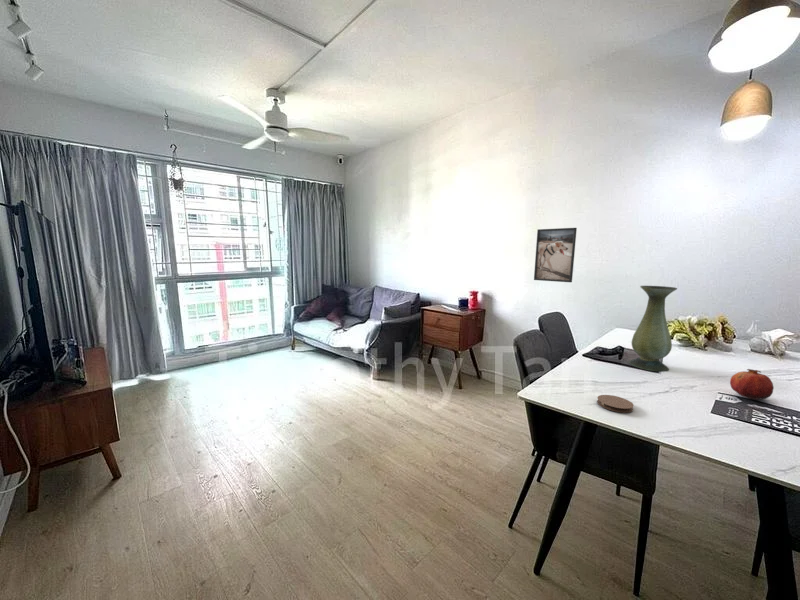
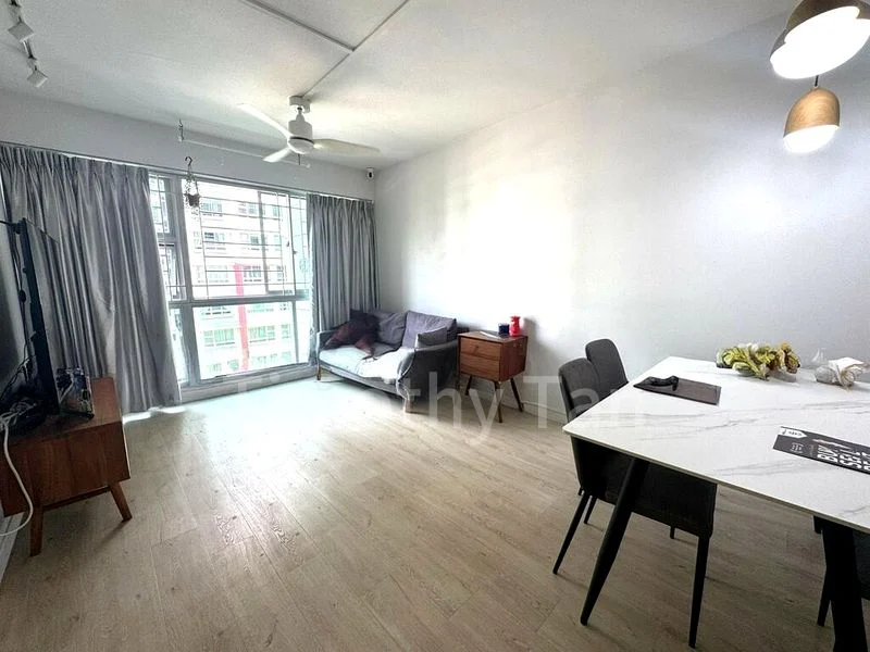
- coaster [596,394,635,414]
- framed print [533,227,578,283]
- vase [628,285,678,372]
- fruit [729,368,775,401]
